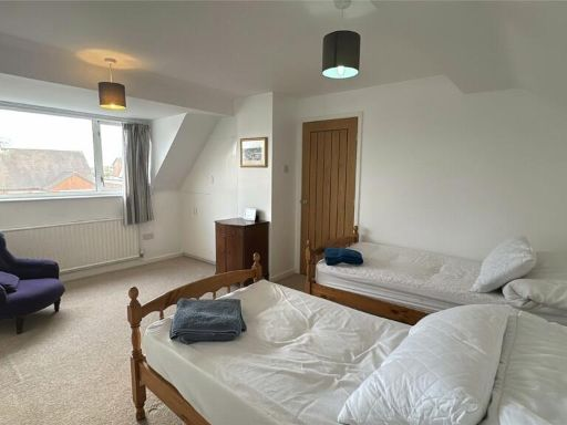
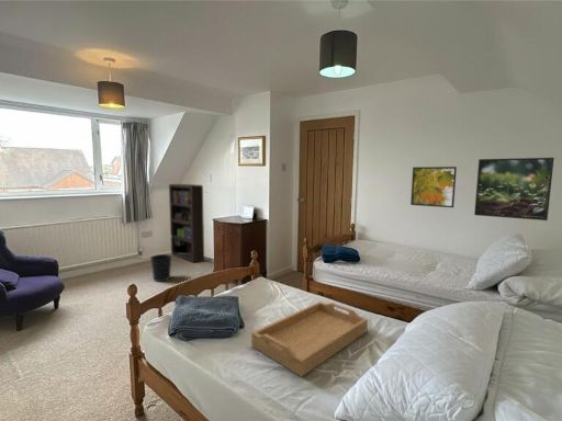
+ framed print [409,166,458,208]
+ wastebasket [149,253,172,283]
+ bookcase [168,183,205,264]
+ serving tray [250,300,369,378]
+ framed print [473,157,555,221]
